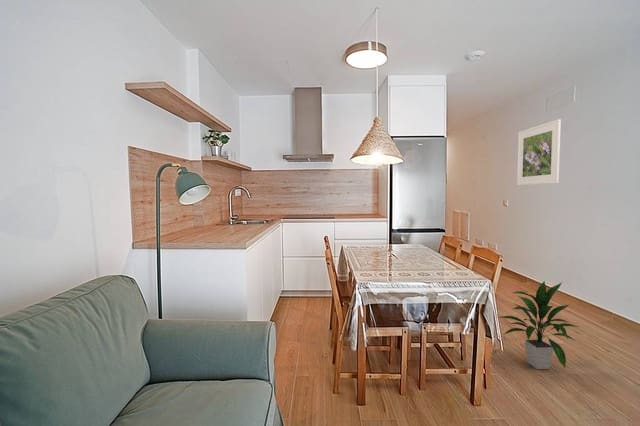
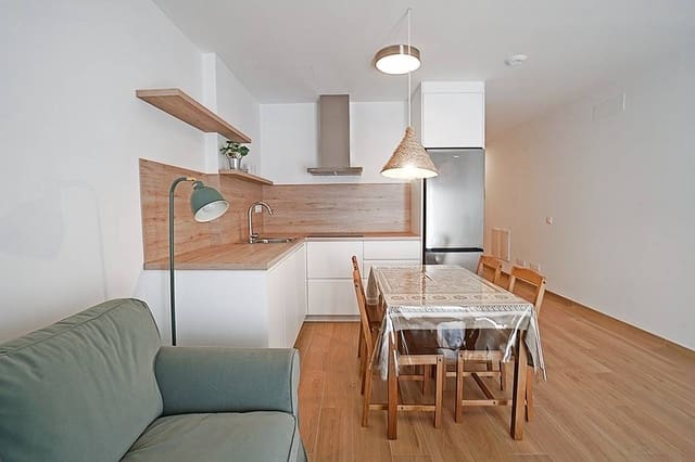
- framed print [516,118,562,186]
- indoor plant [497,280,580,370]
